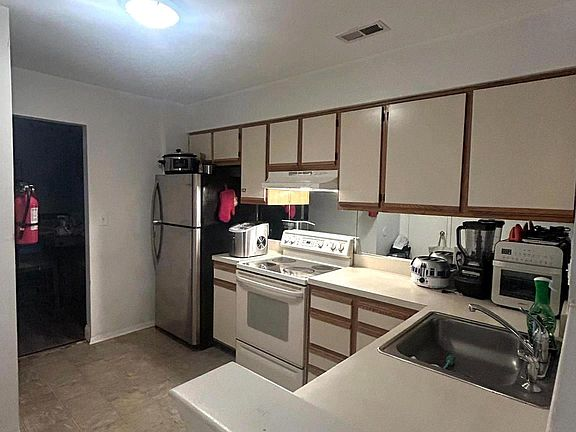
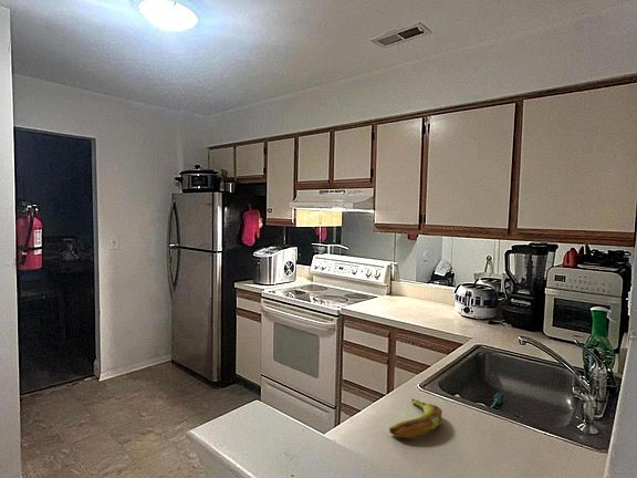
+ banana [388,398,443,439]
